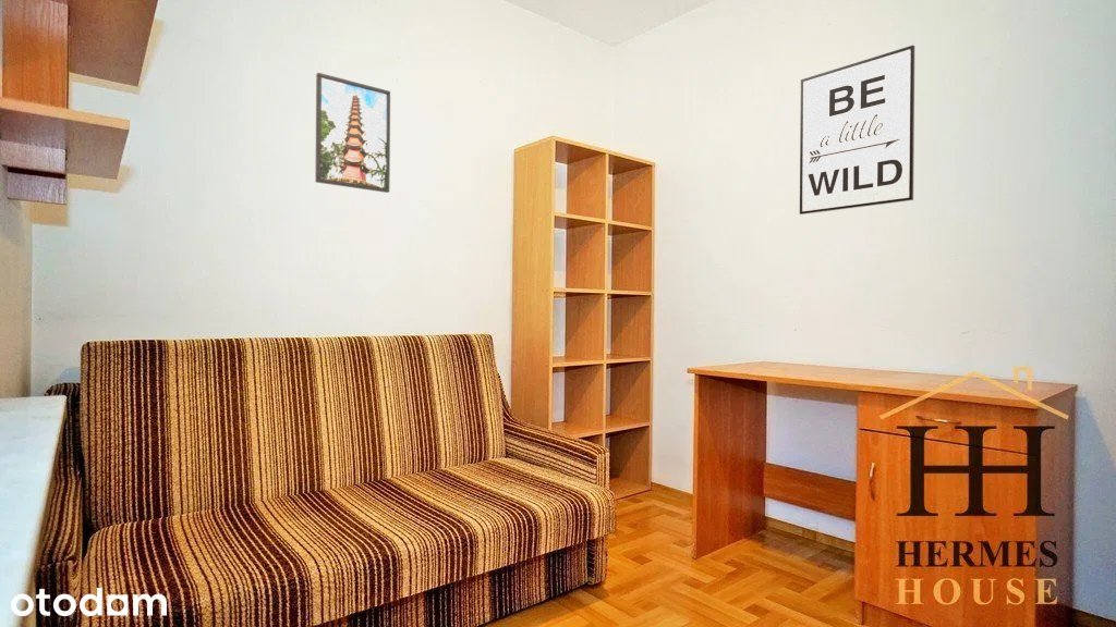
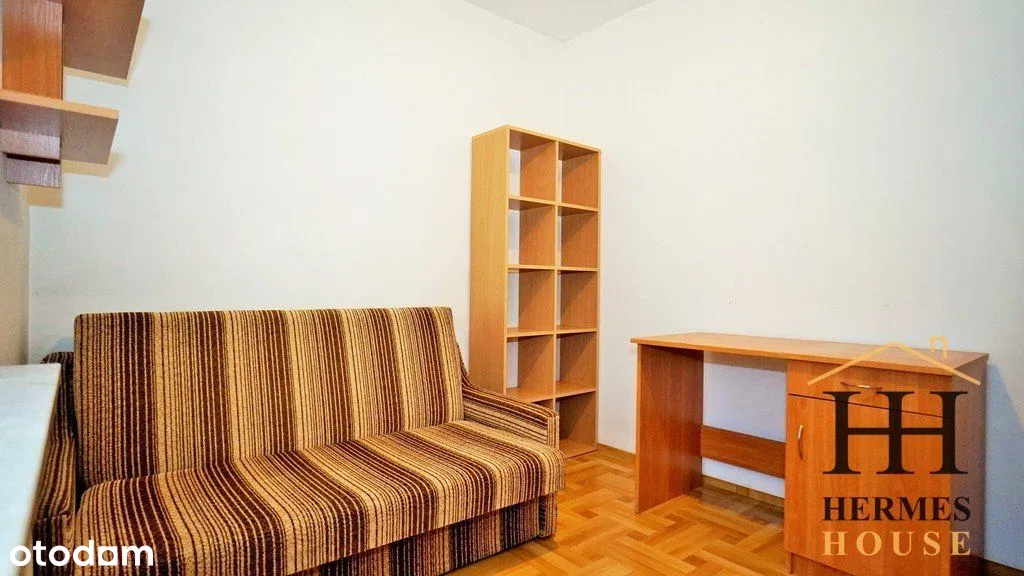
- wall art [799,45,915,216]
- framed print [314,72,391,194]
